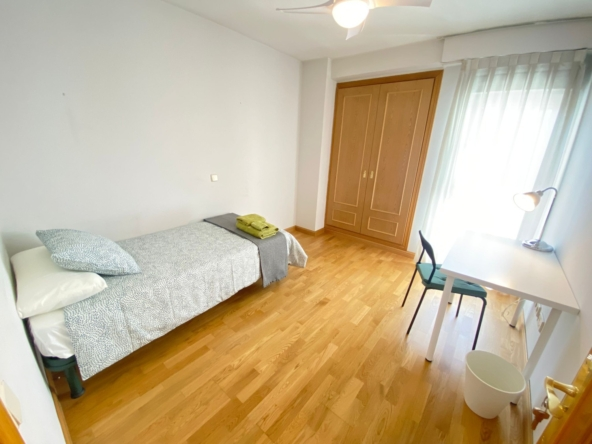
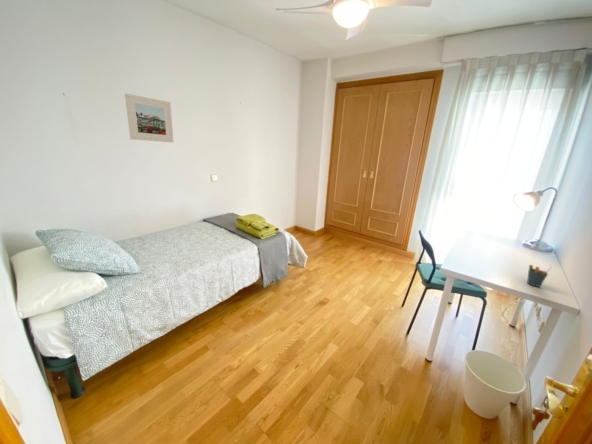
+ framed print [124,93,174,143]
+ pen holder [526,264,552,288]
